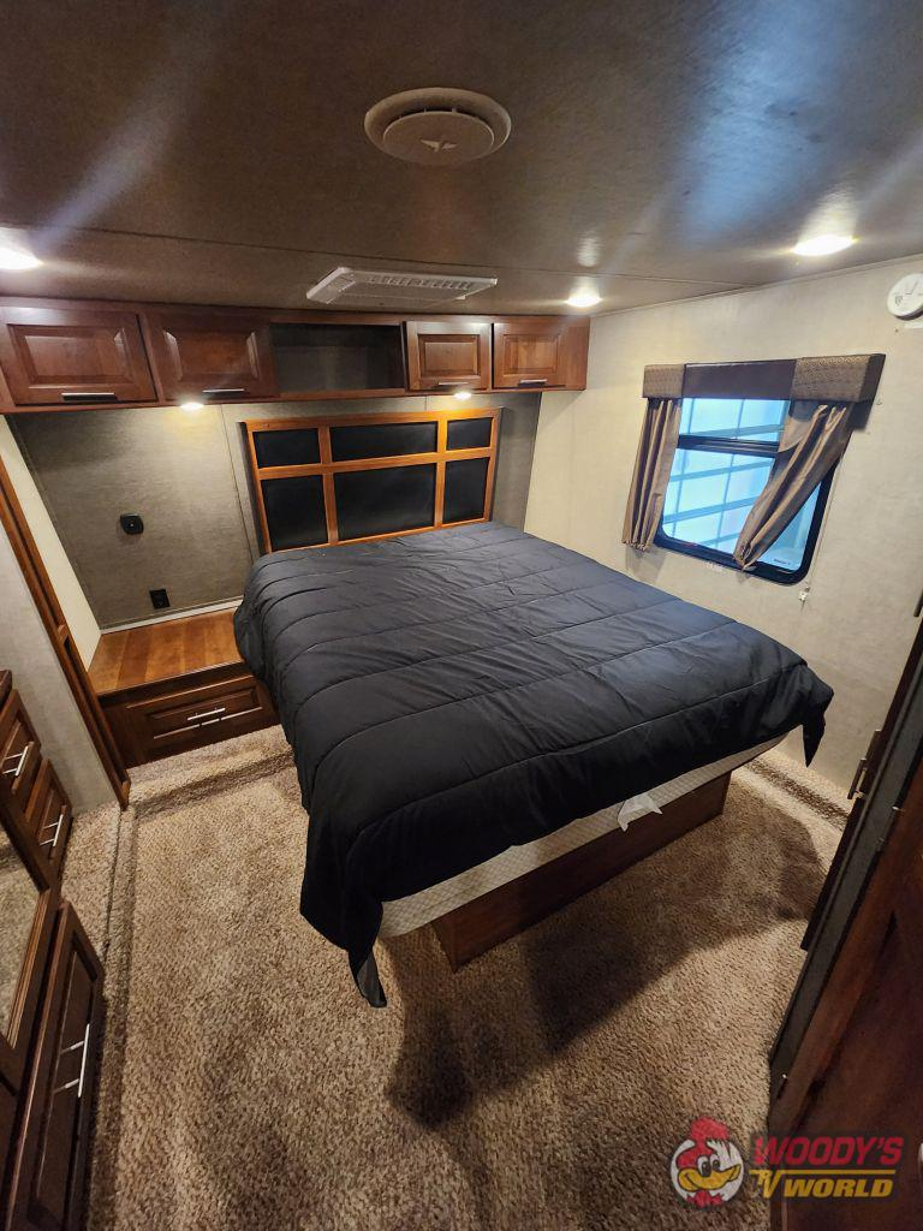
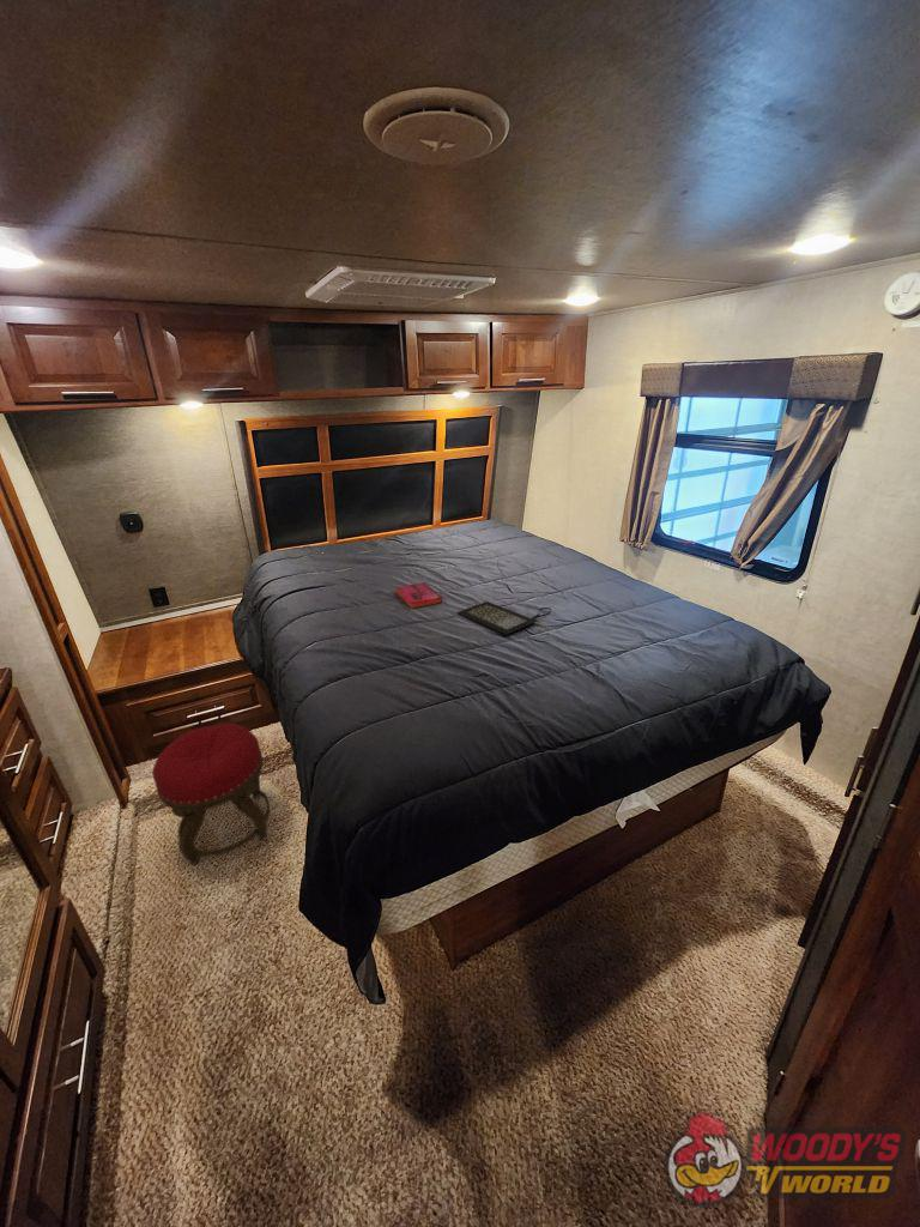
+ clutch bag [456,600,552,636]
+ hardback book [395,581,443,610]
+ stool [151,723,271,866]
